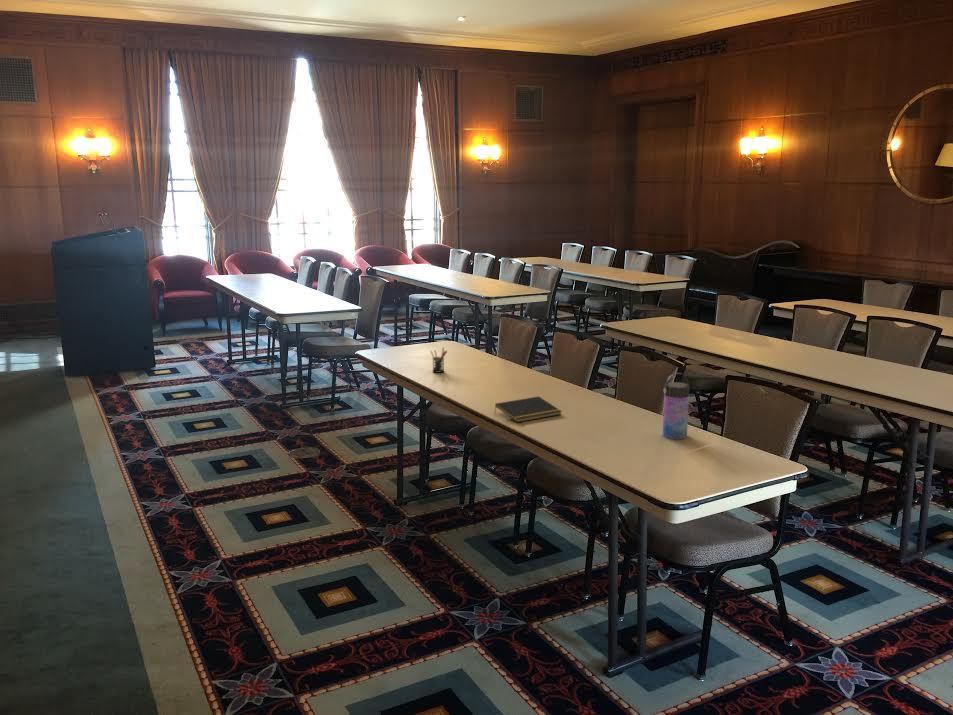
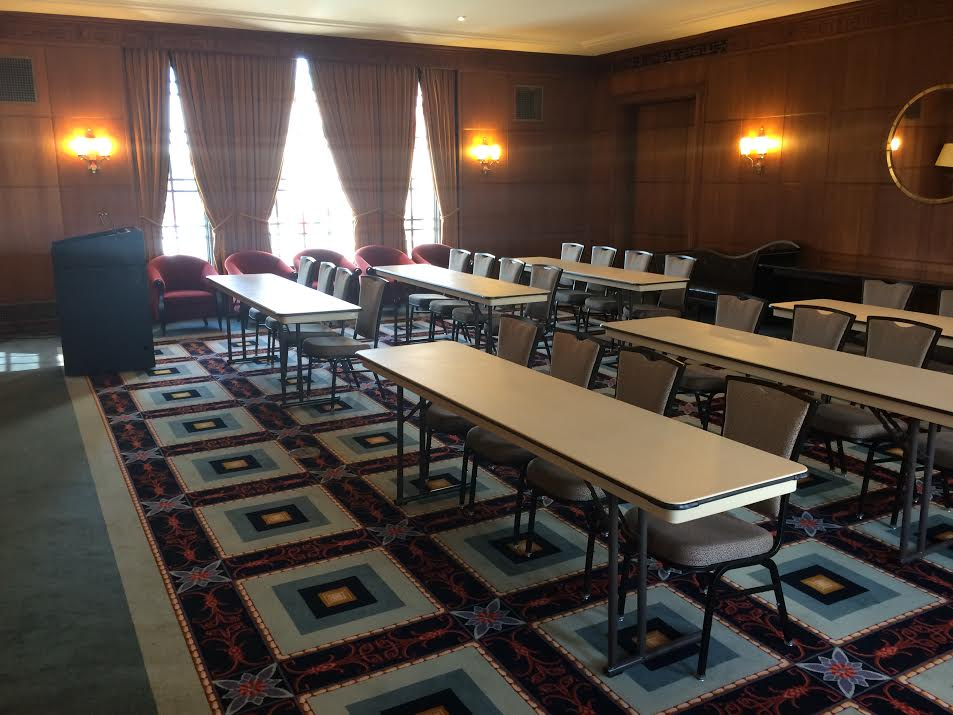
- pen holder [429,346,448,374]
- notepad [493,395,563,423]
- water bottle [661,372,691,440]
